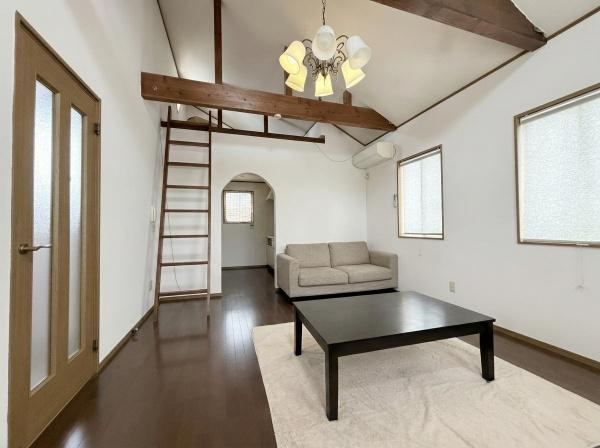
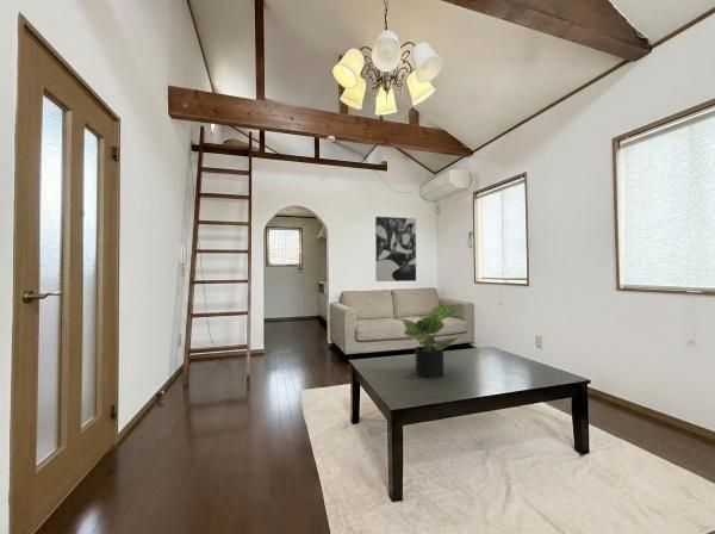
+ potted plant [400,303,462,379]
+ wall art [374,216,417,282]
